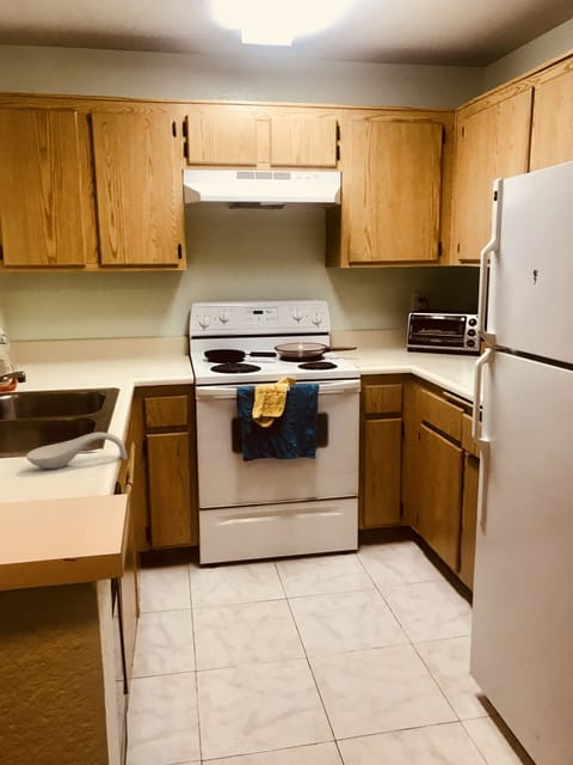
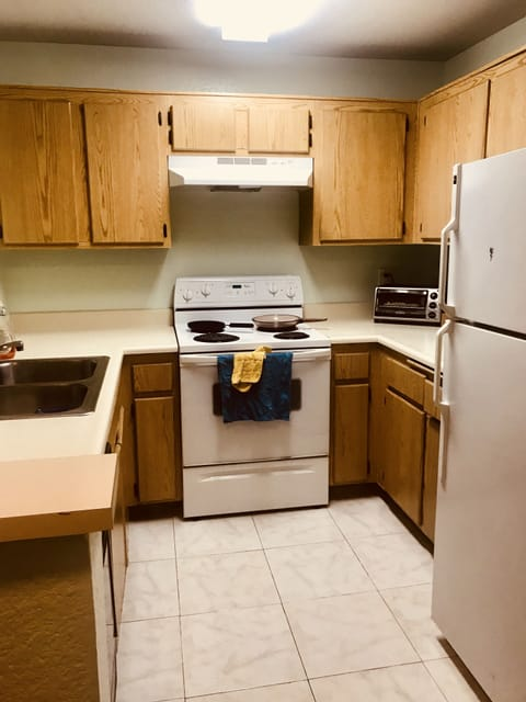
- spoon rest [25,432,128,470]
